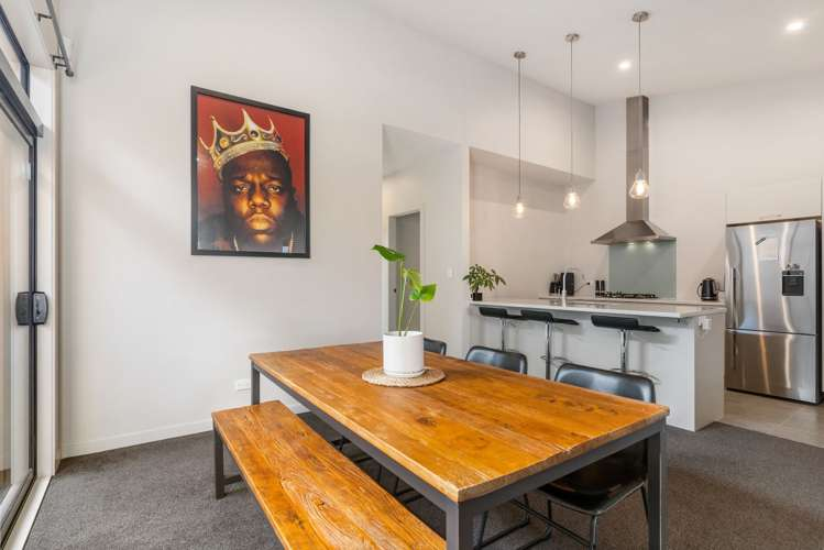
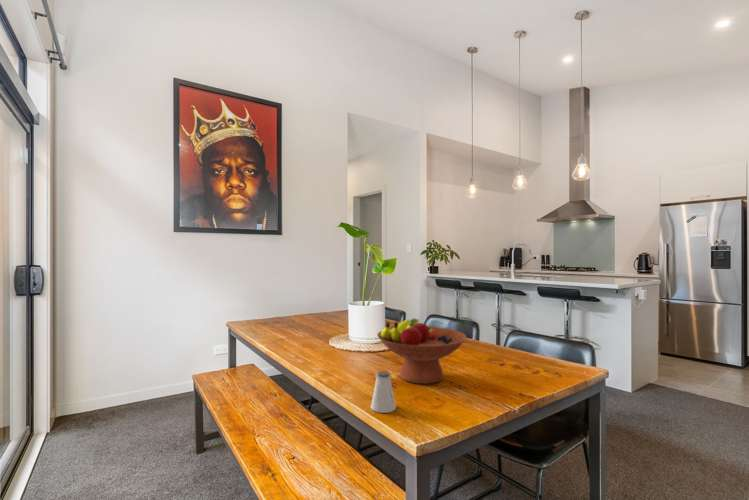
+ saltshaker [370,370,397,414]
+ fruit bowl [376,317,468,385]
